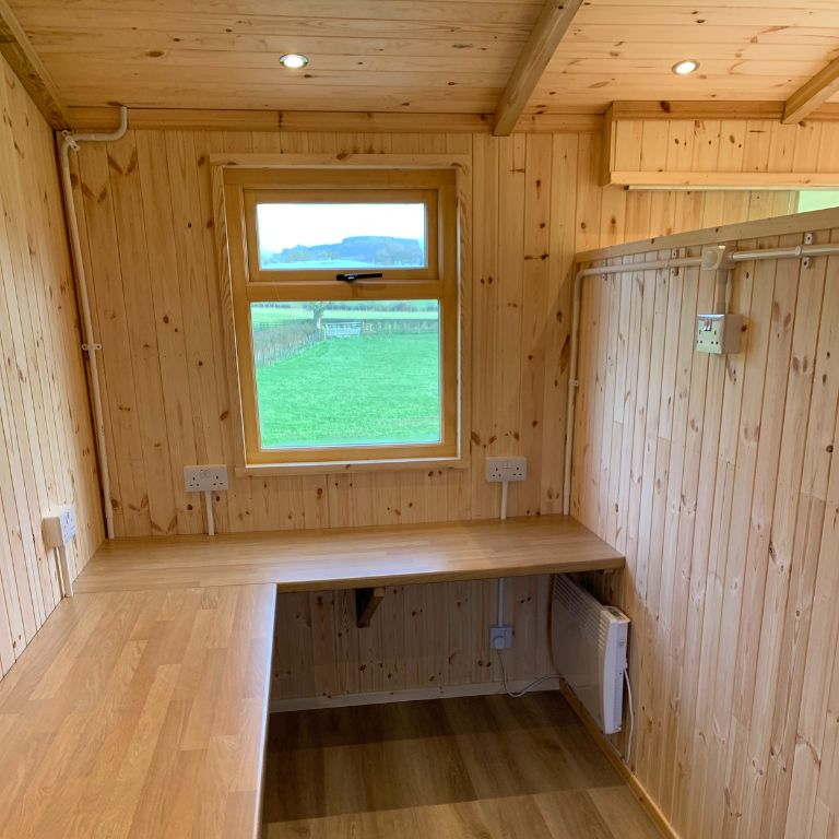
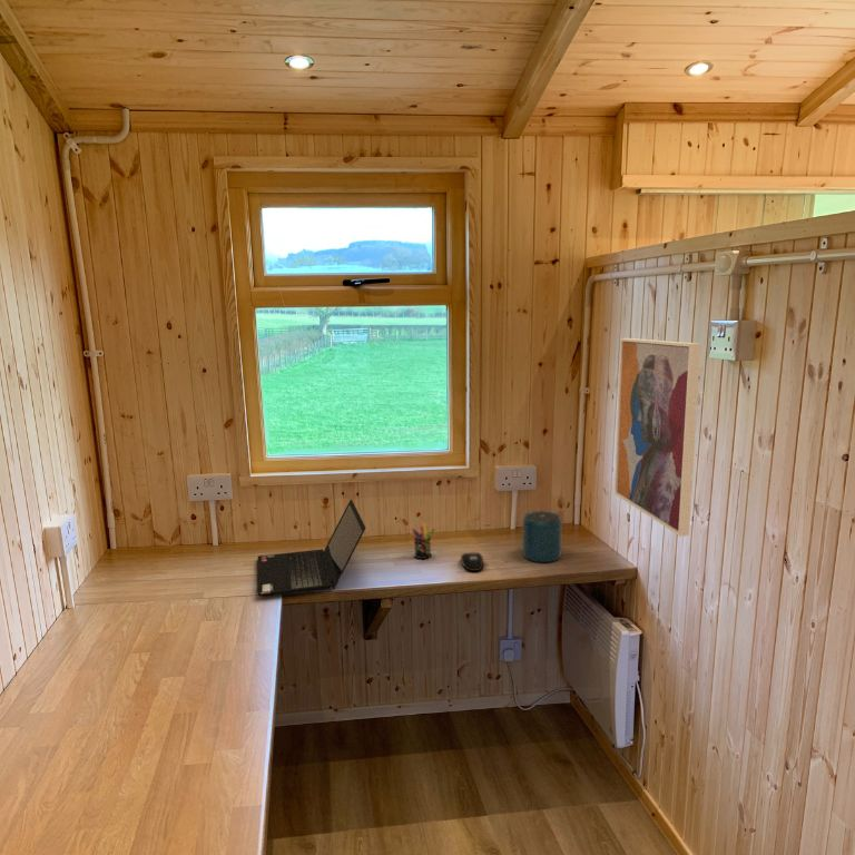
+ wall art [613,337,701,538]
+ computer mouse [460,551,484,572]
+ speaker [521,510,563,563]
+ laptop computer [256,499,366,598]
+ pen holder [411,522,436,560]
